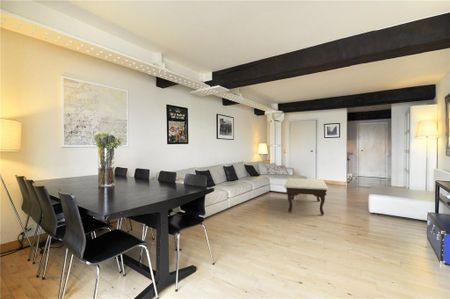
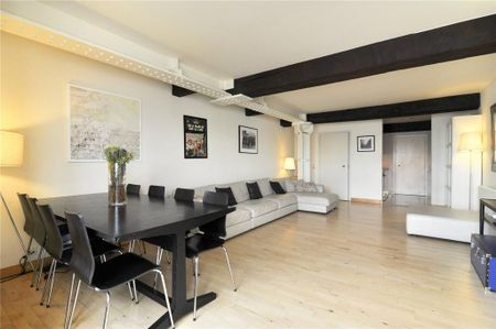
- coffee table [283,177,330,216]
